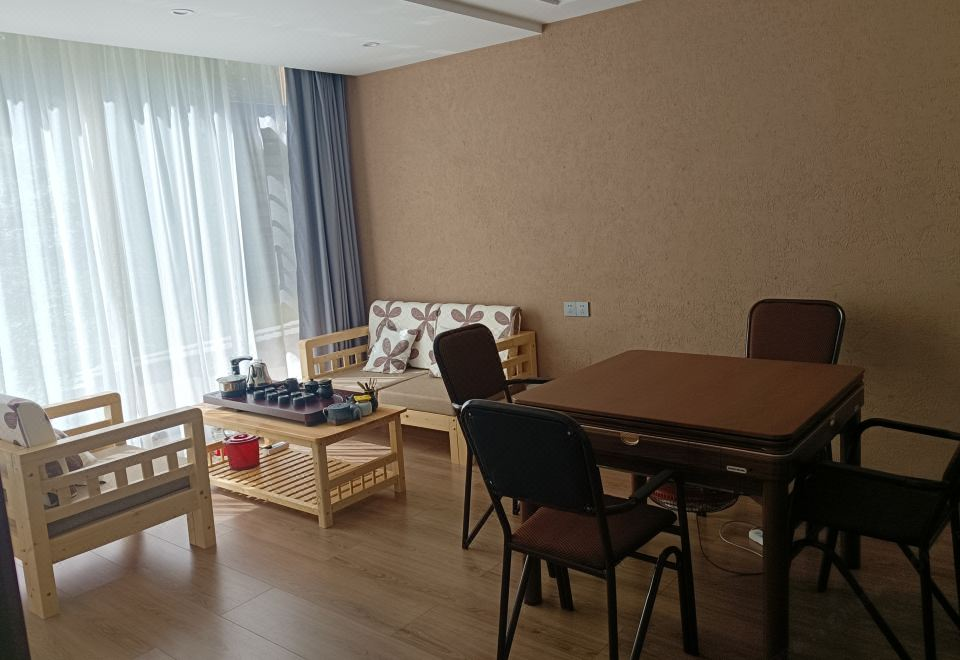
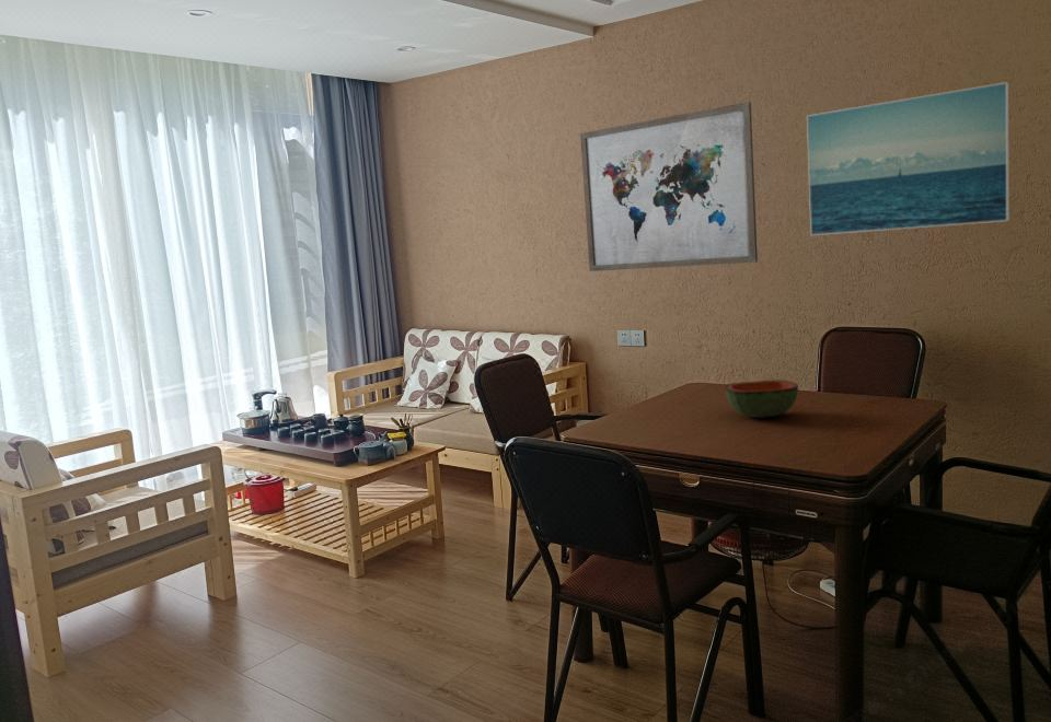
+ wall art [579,101,759,272]
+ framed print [806,81,1010,236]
+ bowl [724,379,799,419]
